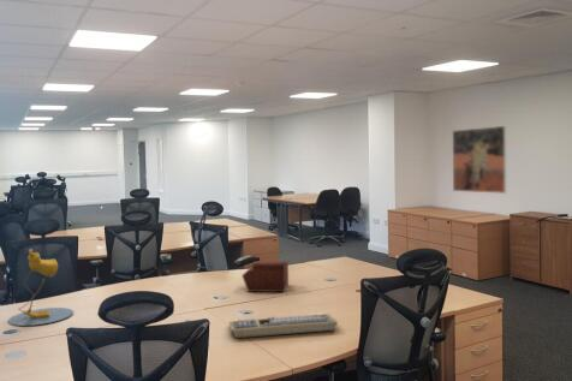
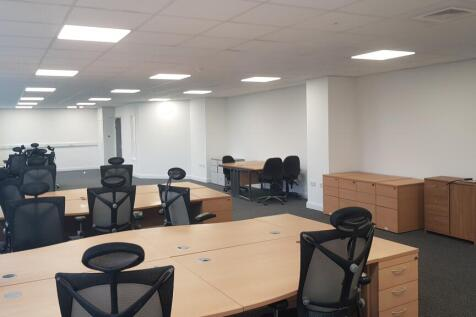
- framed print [452,125,507,195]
- sewing box [240,260,290,293]
- keyboard [228,312,339,339]
- desk lamp [7,248,75,327]
